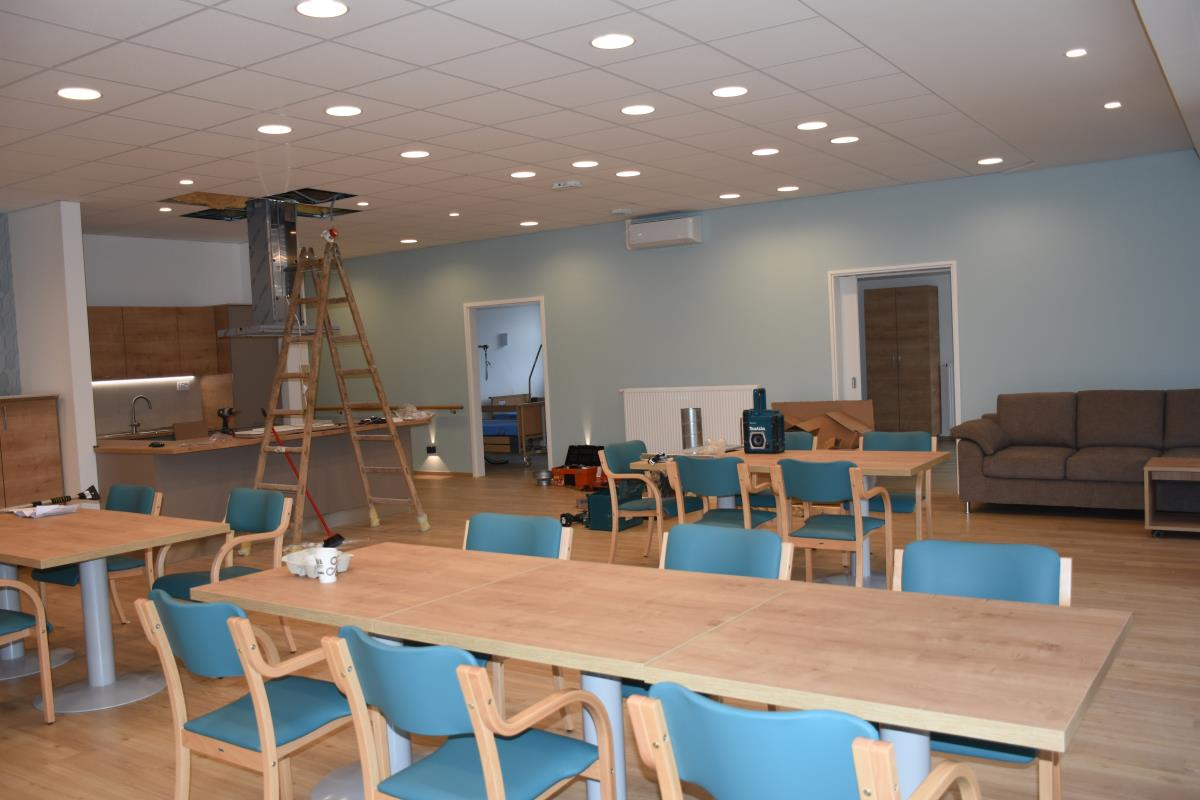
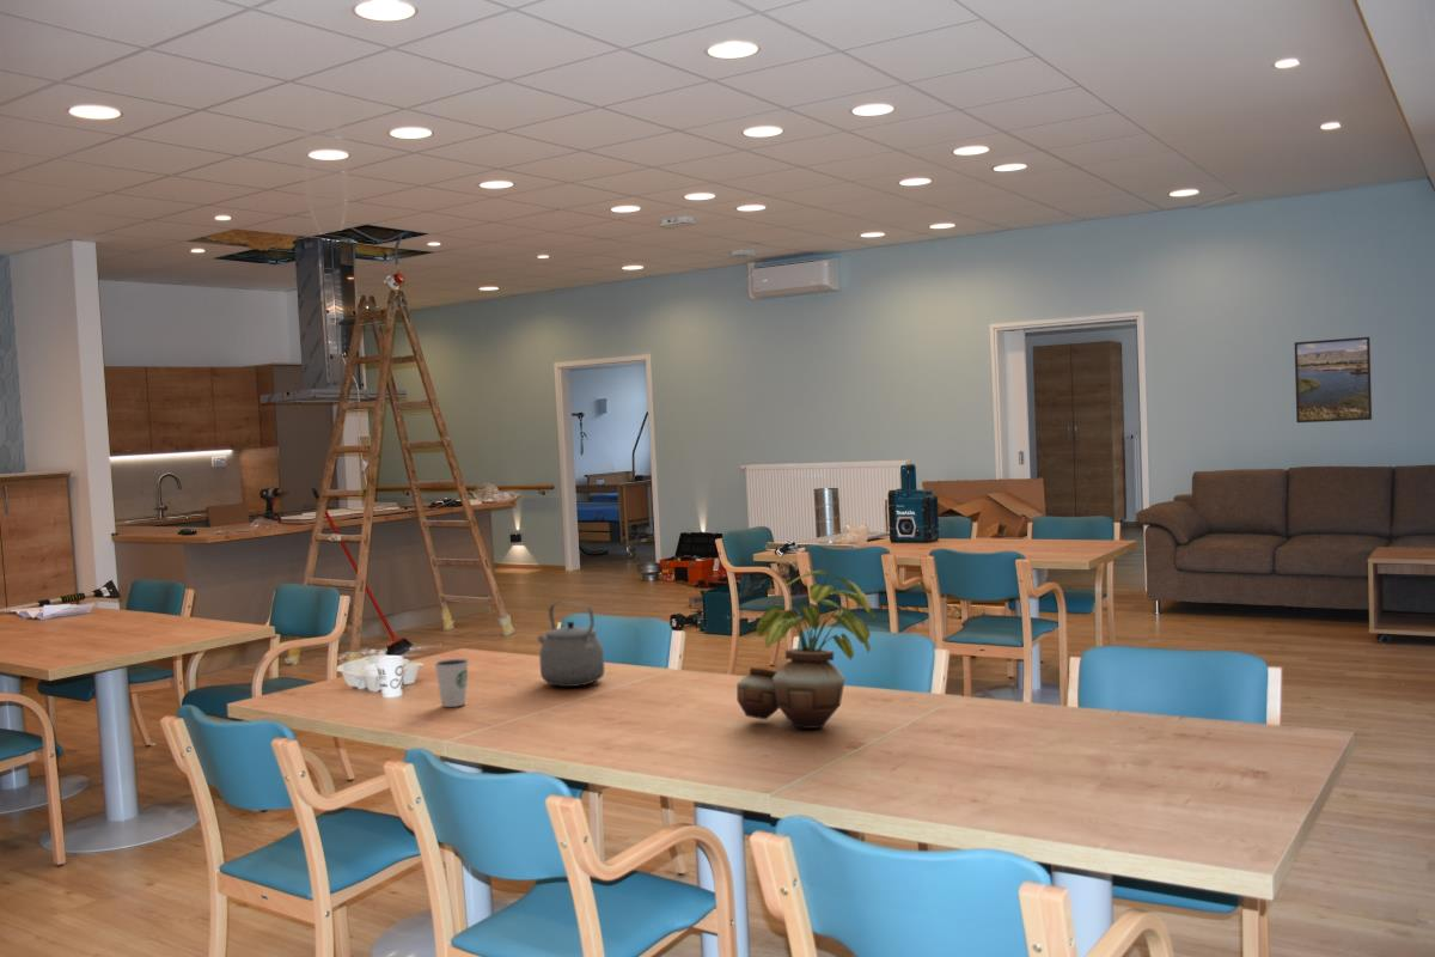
+ tea kettle [536,601,605,688]
+ dixie cup [433,658,470,708]
+ potted plant [735,569,878,730]
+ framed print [1294,336,1373,423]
